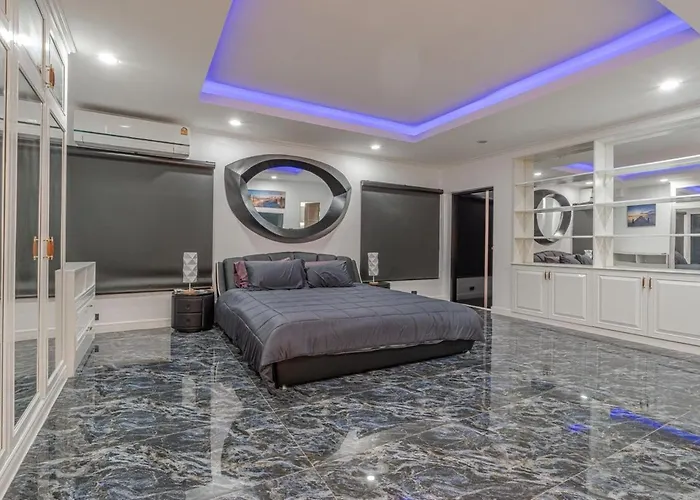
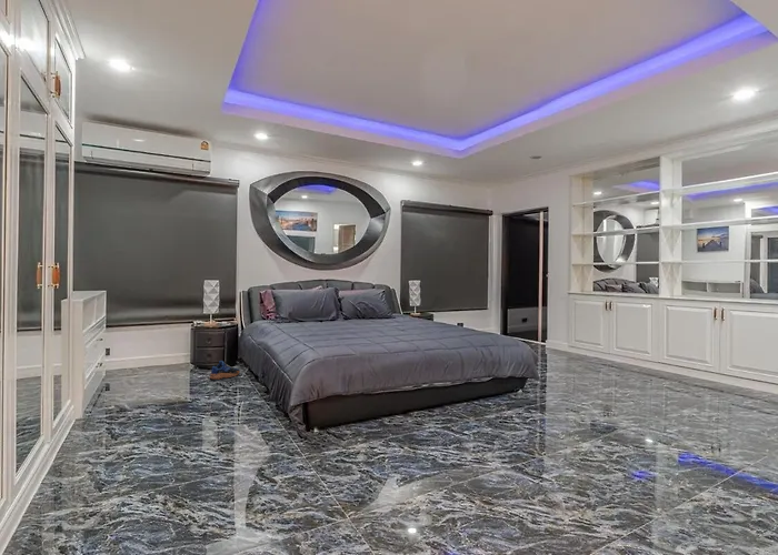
+ shoe [209,360,241,381]
